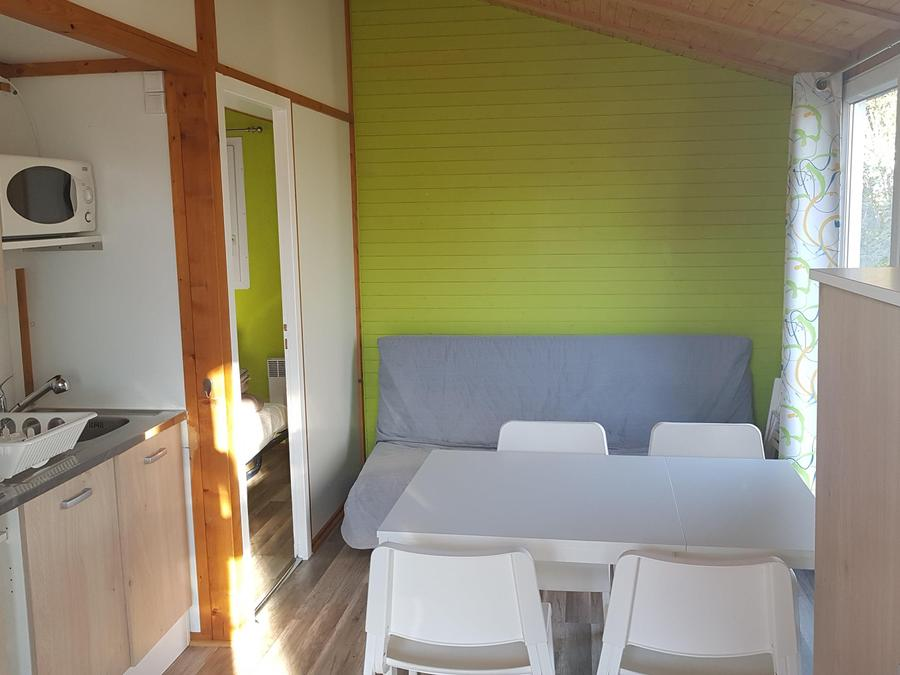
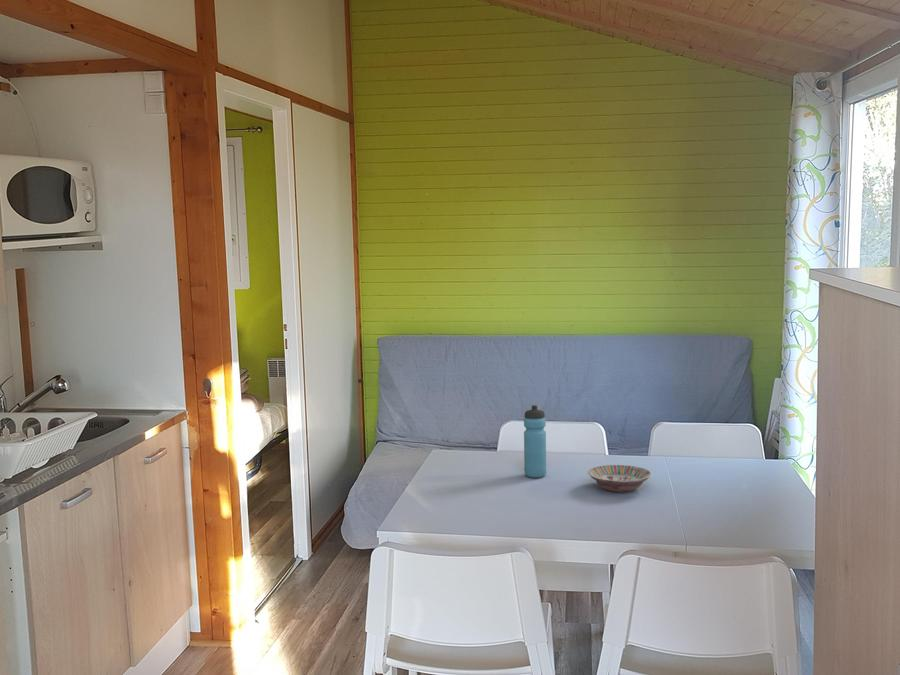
+ bowl [587,464,652,493]
+ water bottle [523,404,547,479]
